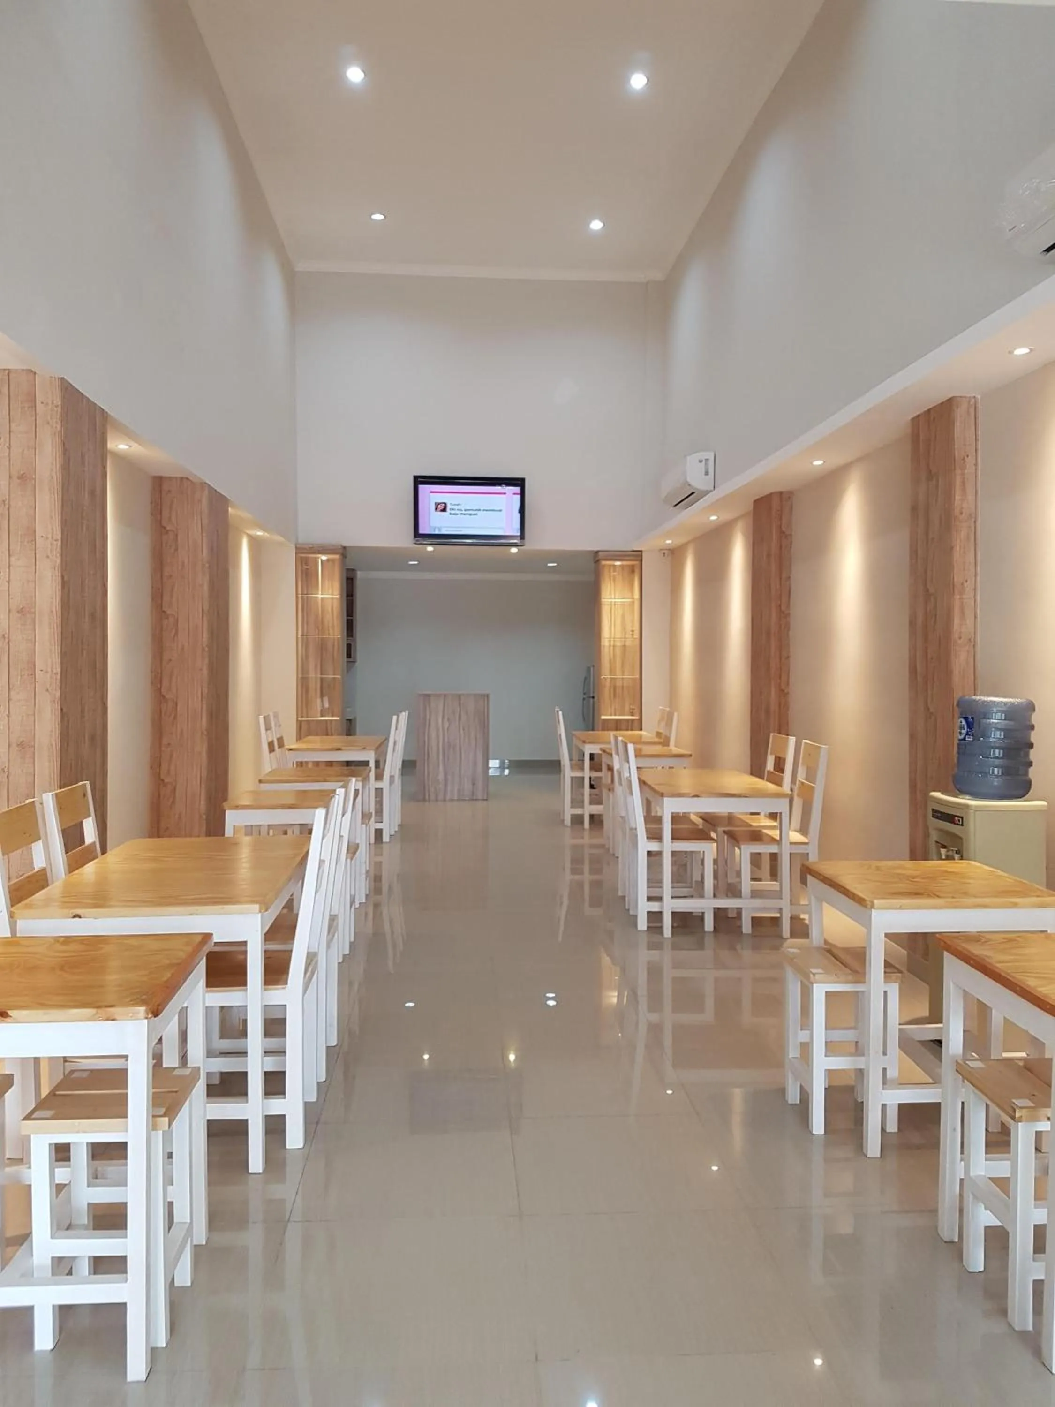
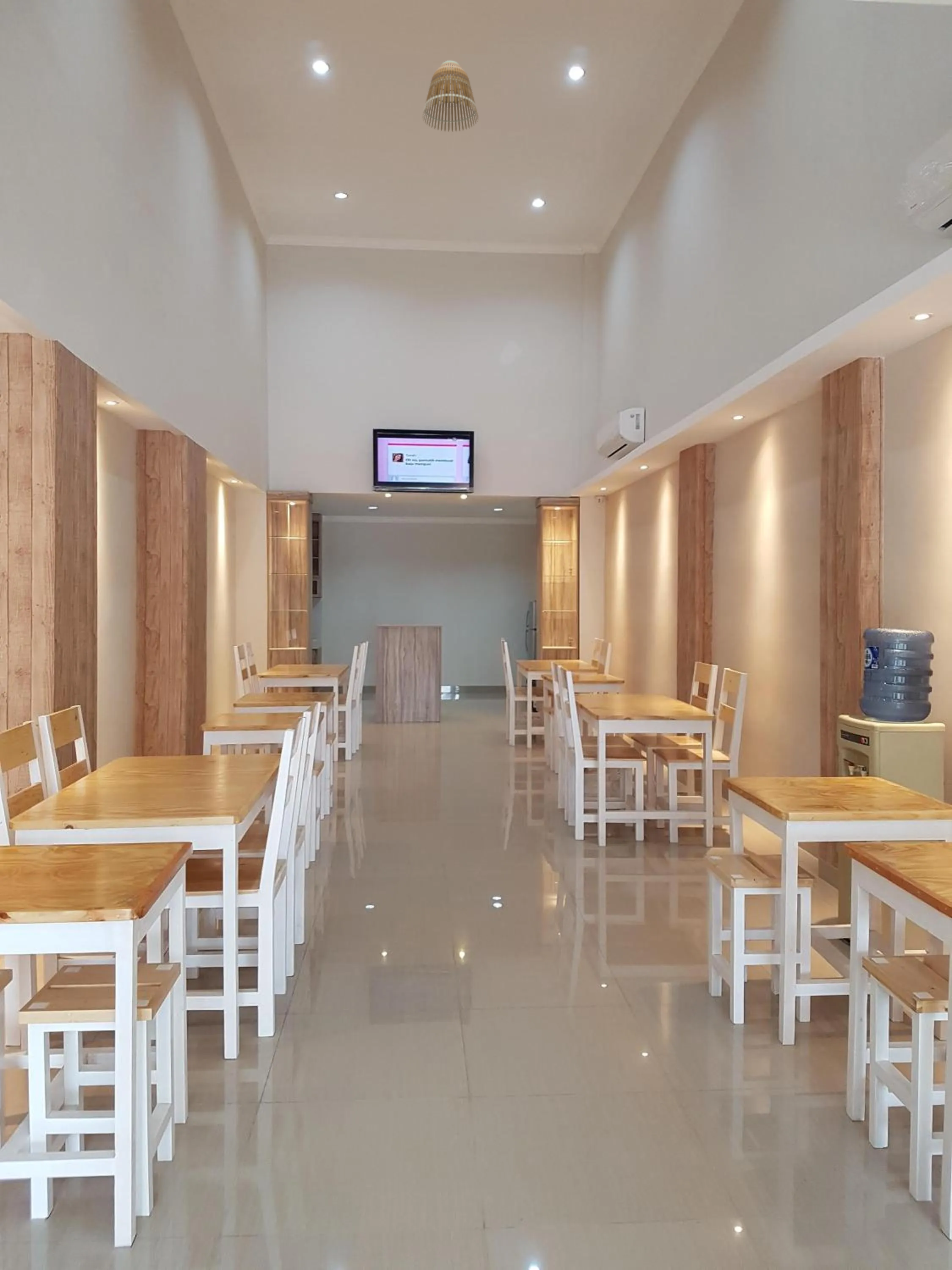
+ lamp shade [422,60,479,133]
